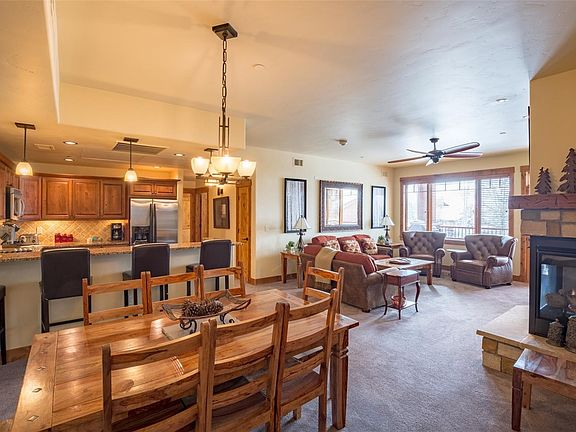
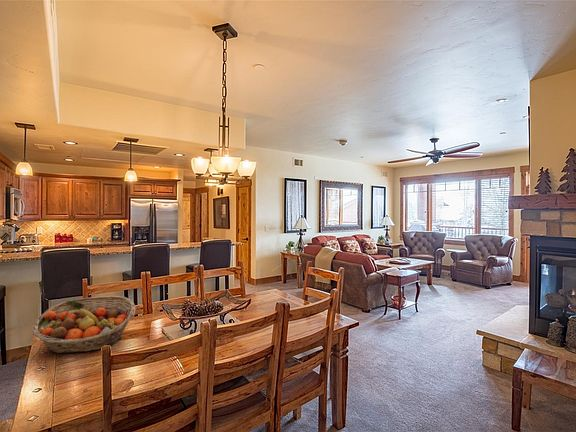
+ fruit basket [31,295,136,355]
